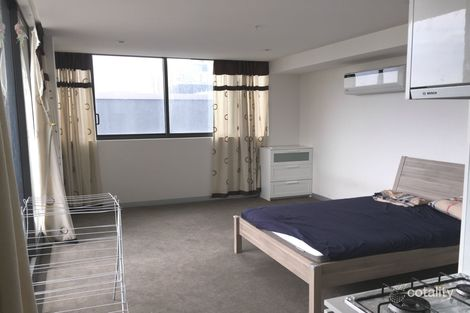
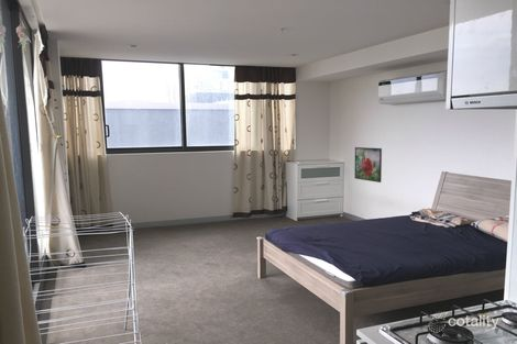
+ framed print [353,146,383,184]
